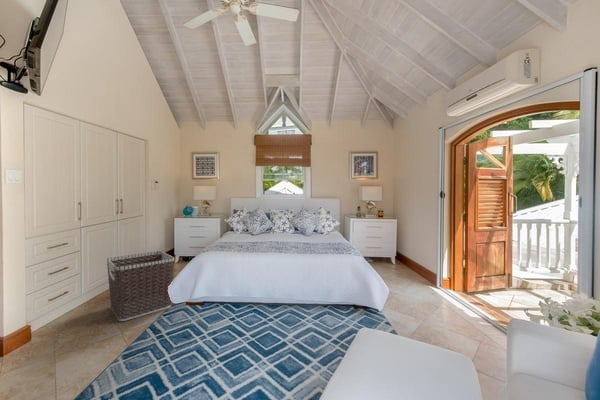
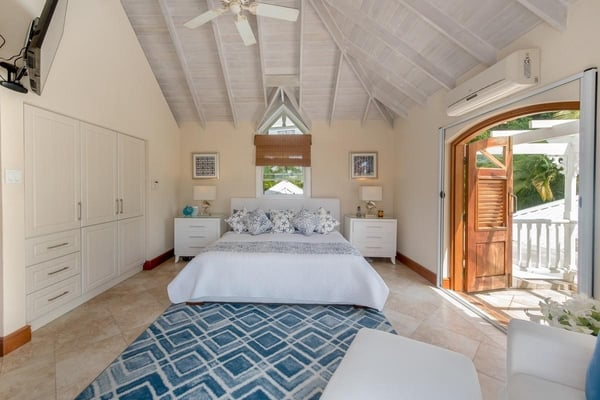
- clothes hamper [106,250,176,322]
